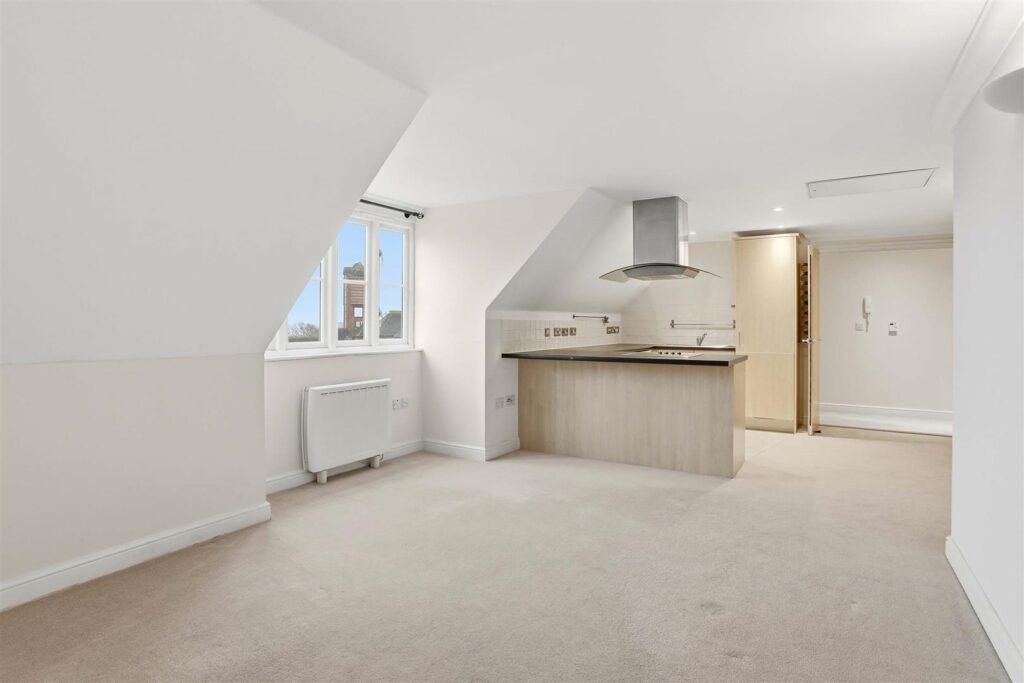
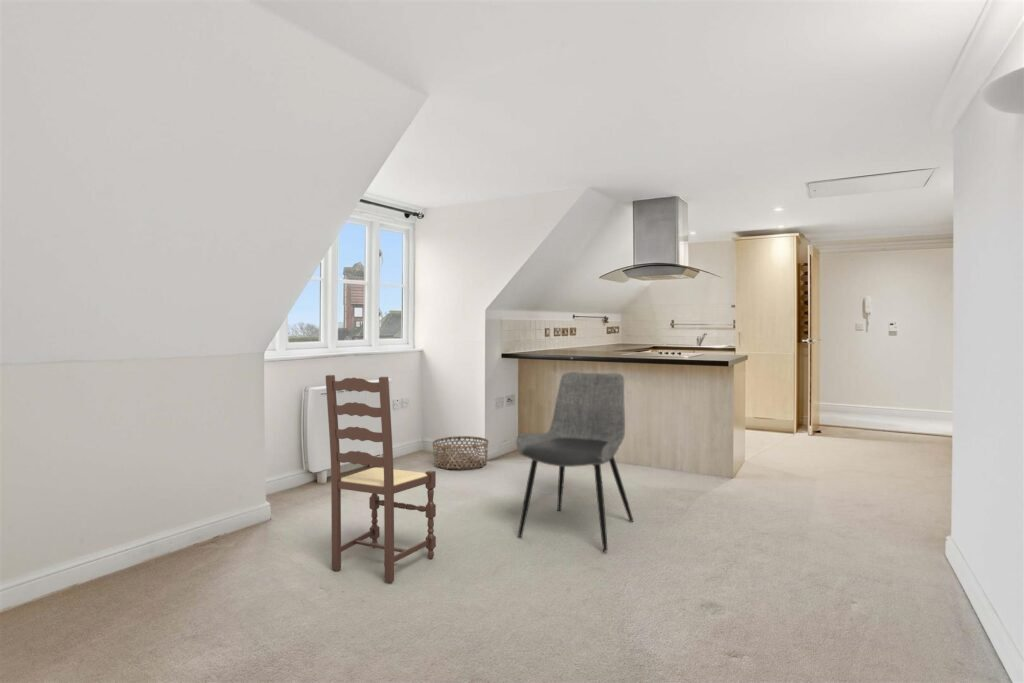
+ dining chair [325,374,437,584]
+ basket [431,435,490,470]
+ dining chair [515,371,634,552]
